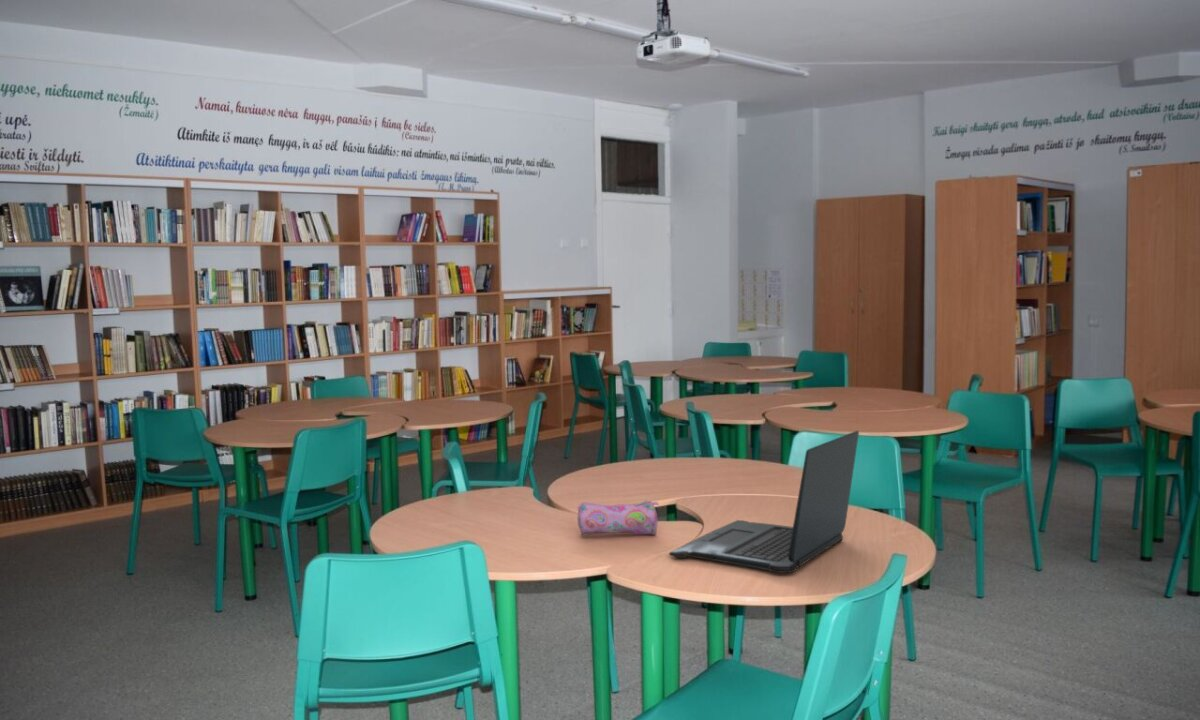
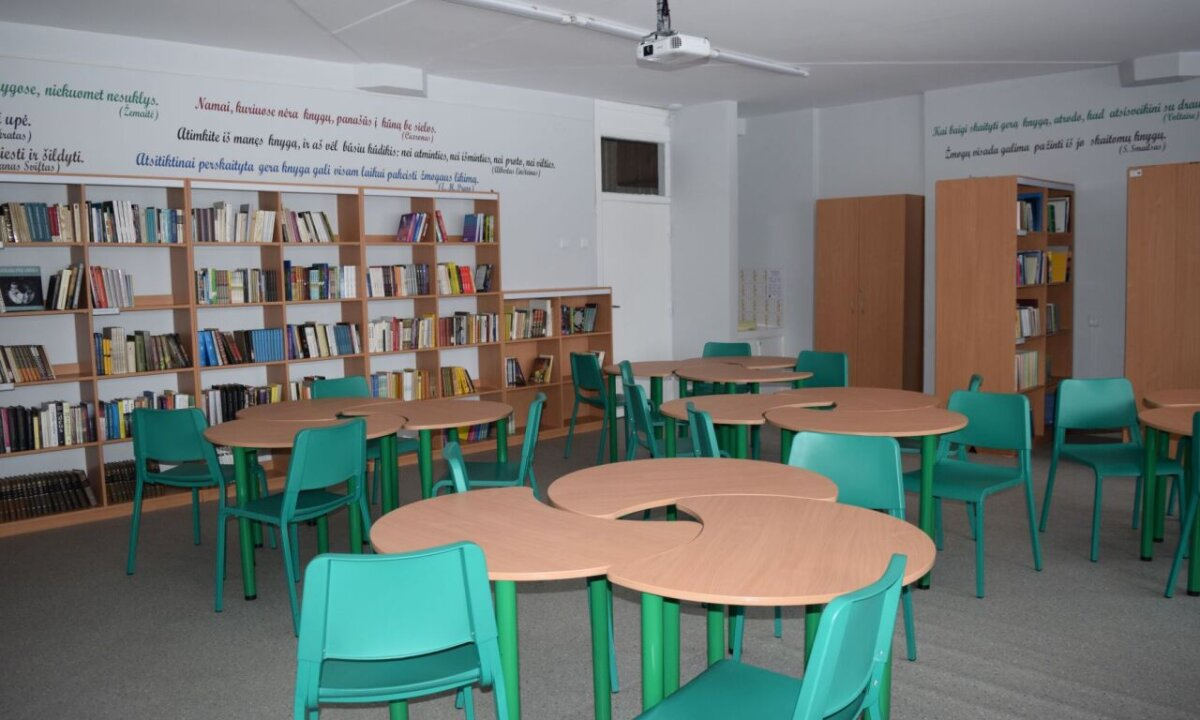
- laptop [668,430,860,574]
- pencil case [577,500,660,536]
